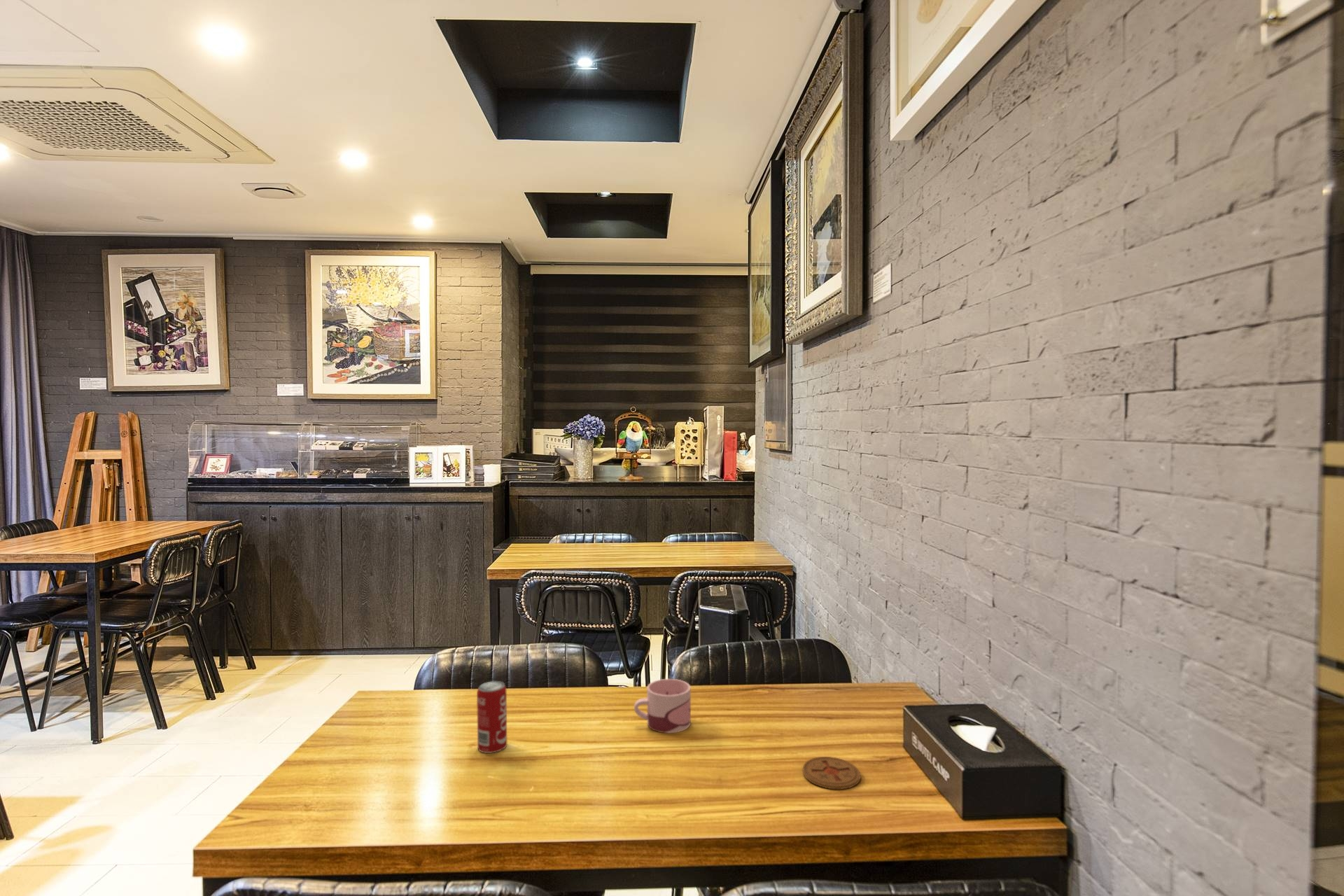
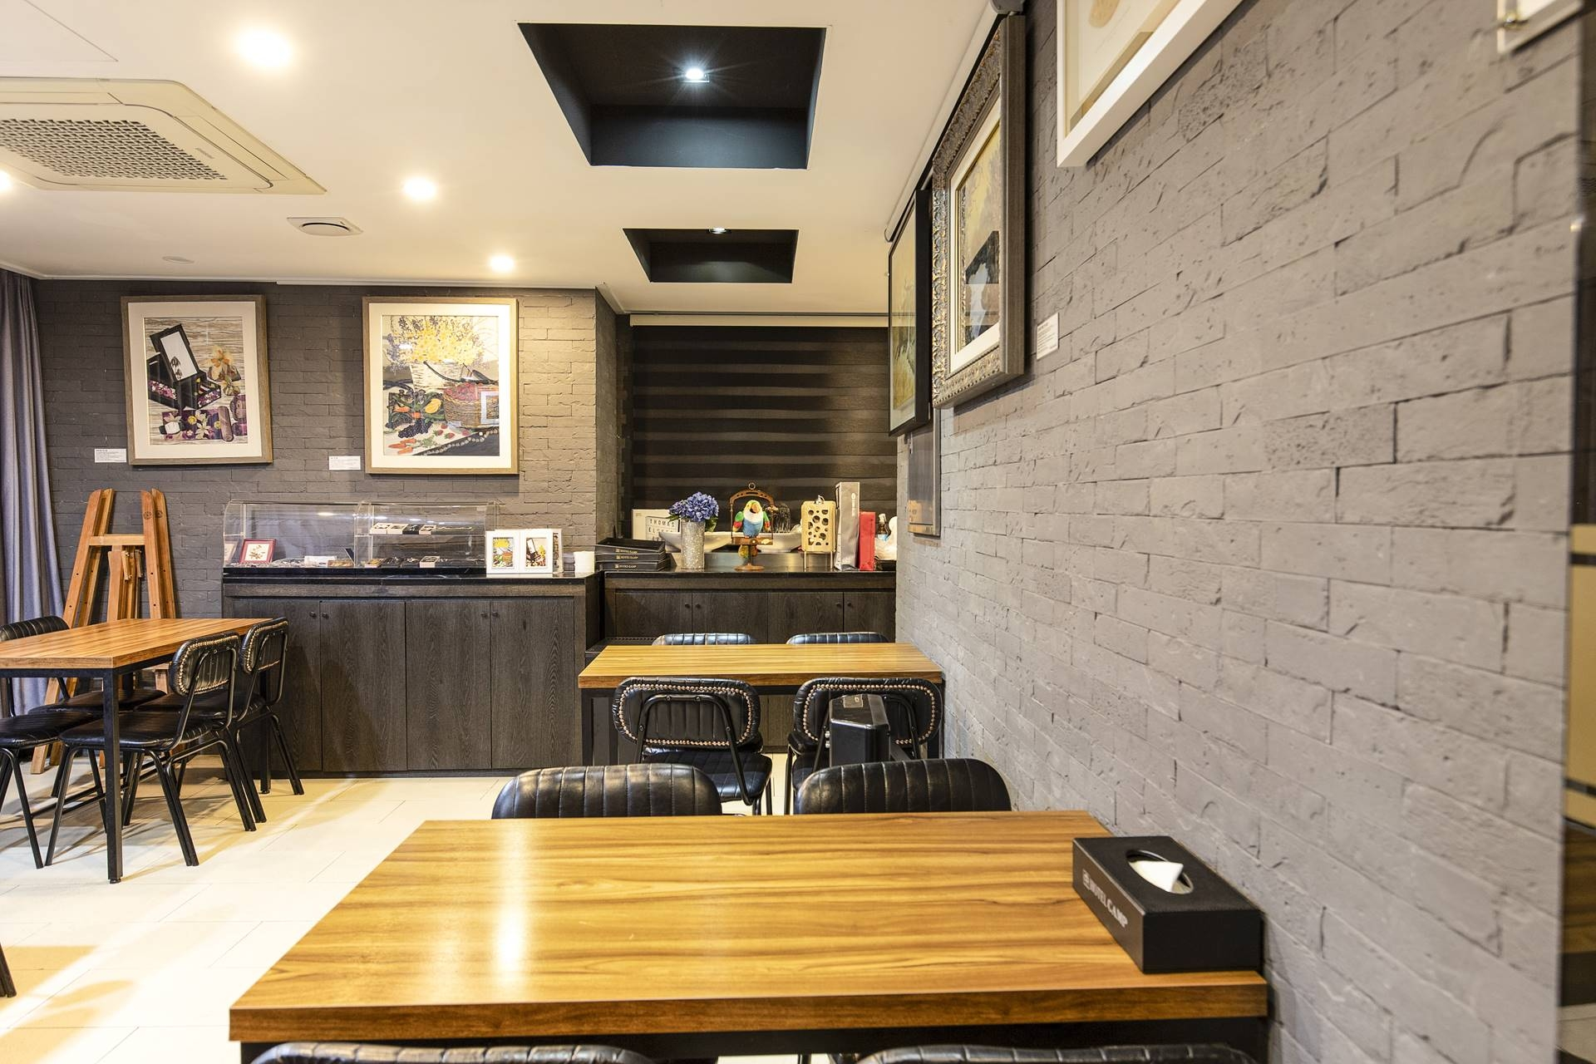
- beverage can [476,680,507,754]
- mug [633,678,692,734]
- coaster [802,756,861,790]
